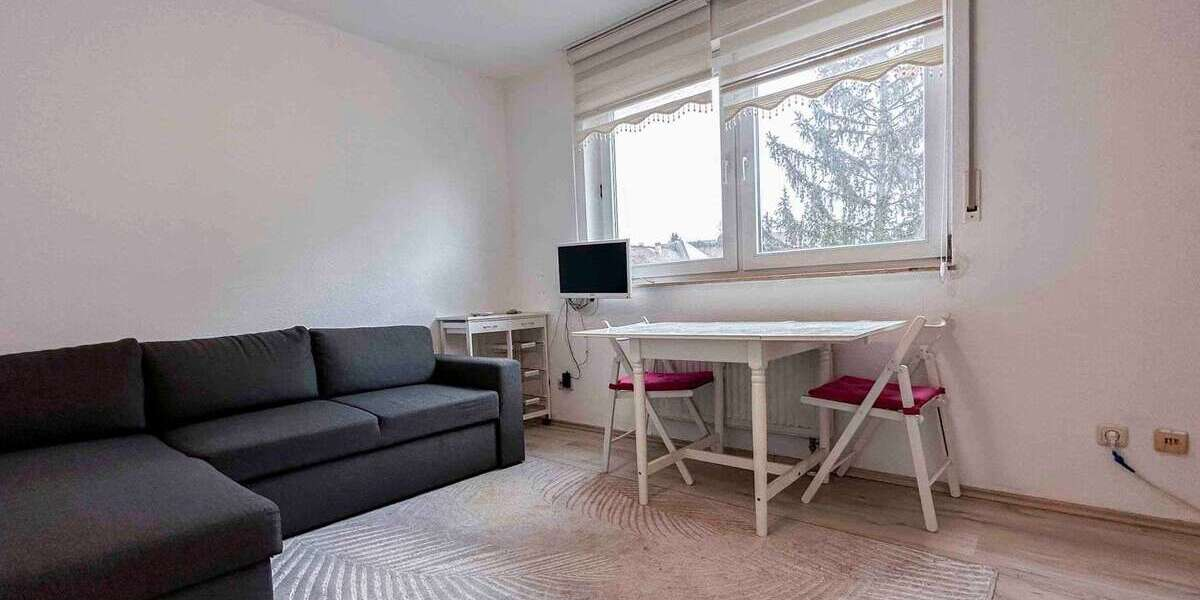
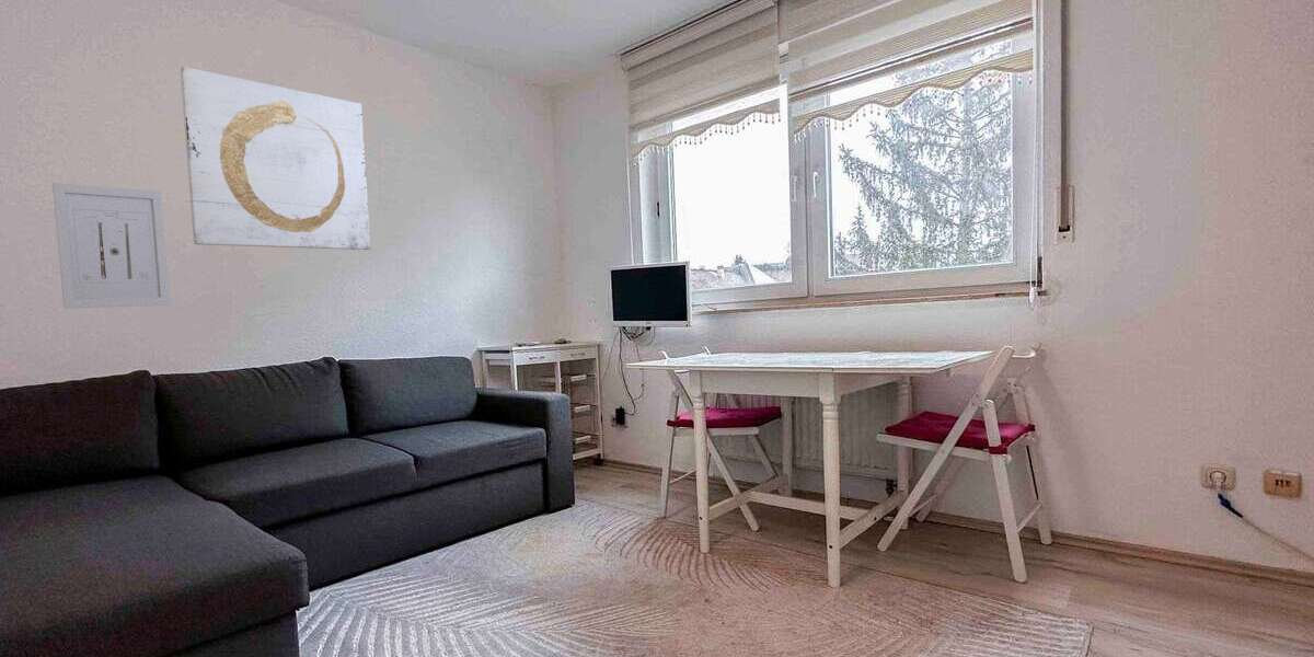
+ wall art [180,66,372,251]
+ wall art [51,182,171,309]
